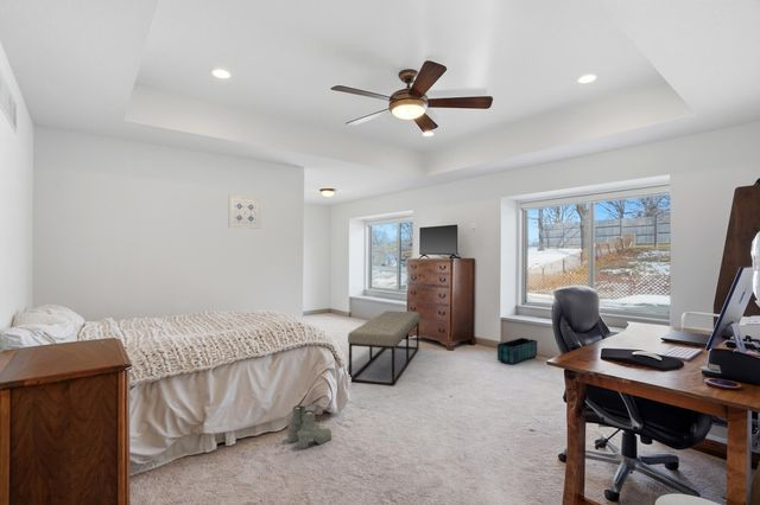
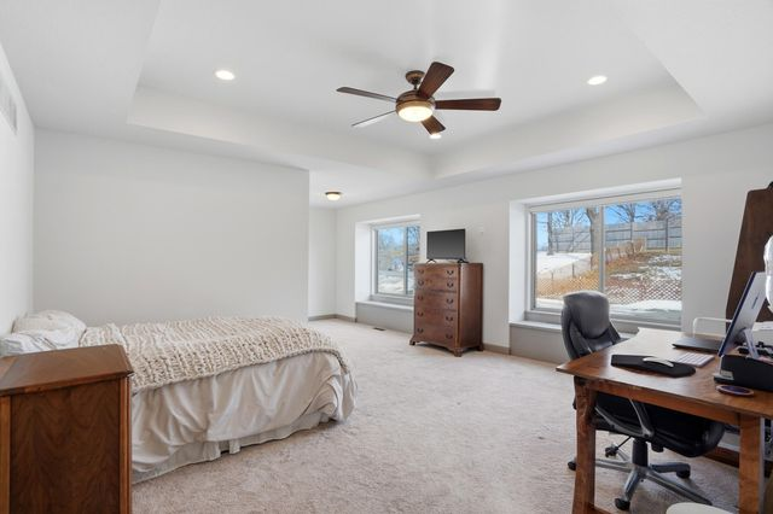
- boots [286,404,332,450]
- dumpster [496,337,539,365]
- bench [347,309,422,388]
- wall art [227,194,262,230]
